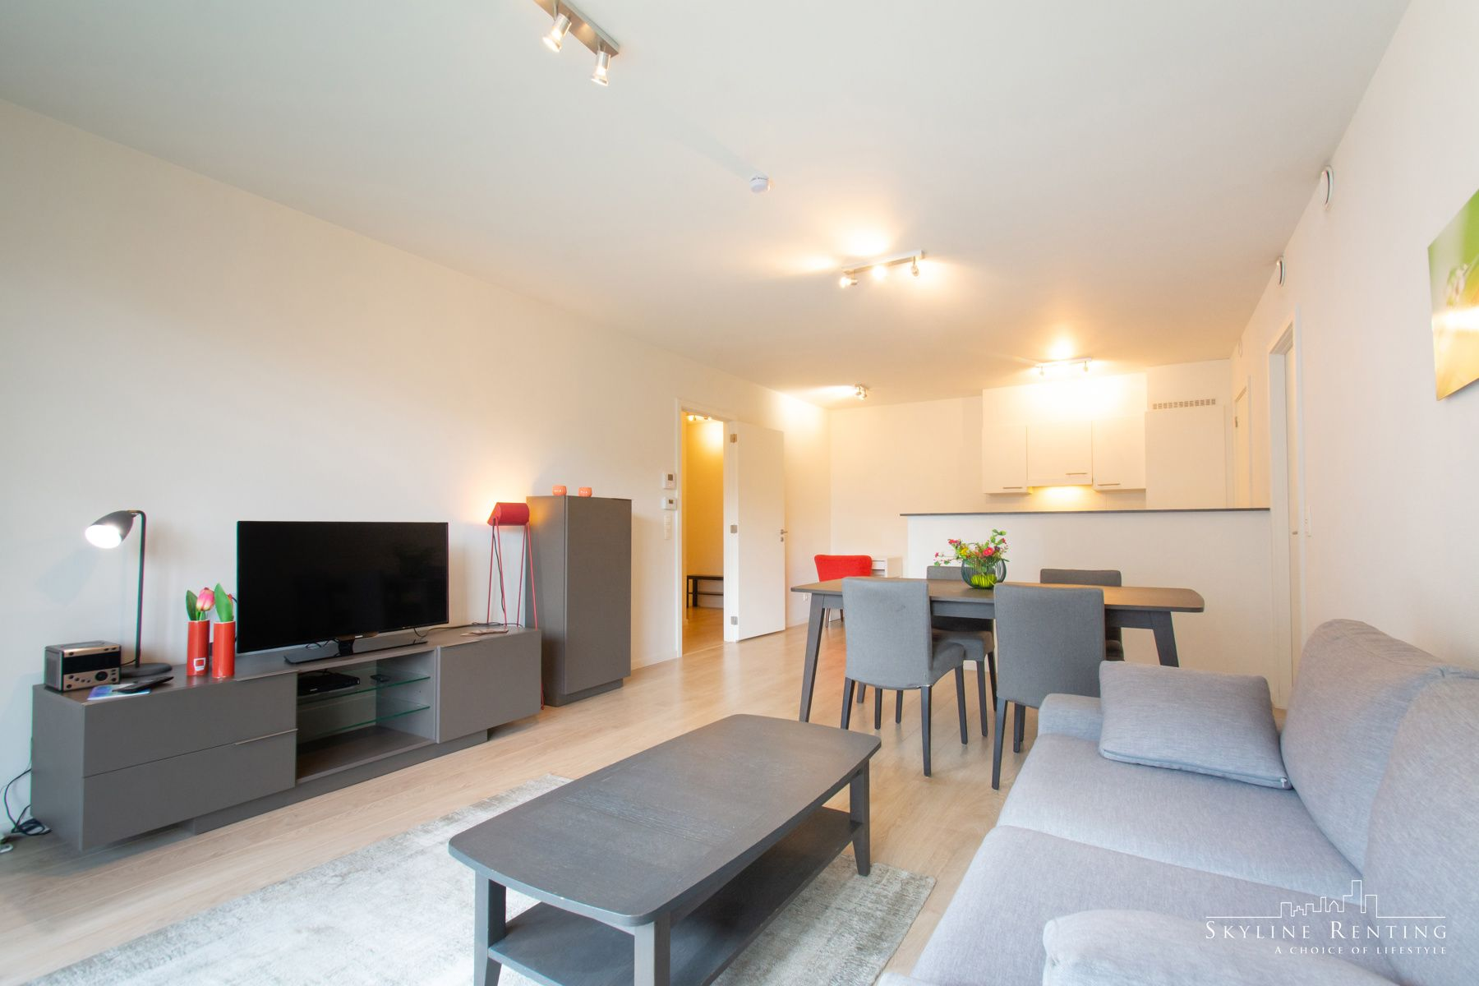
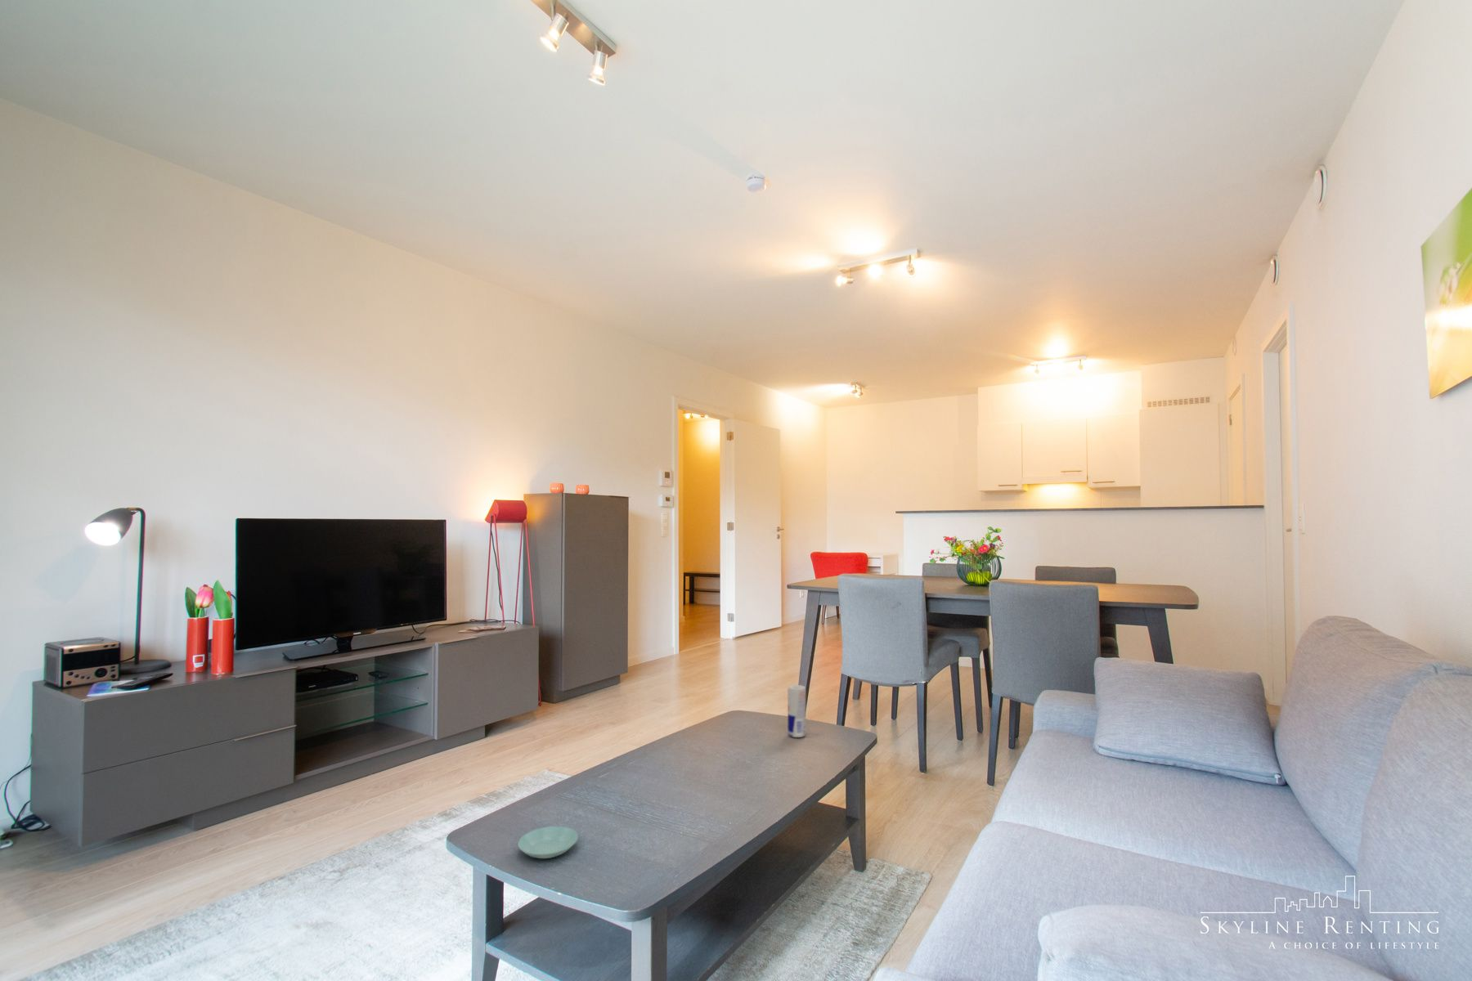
+ saucer [517,826,579,859]
+ beverage can [786,684,807,738]
